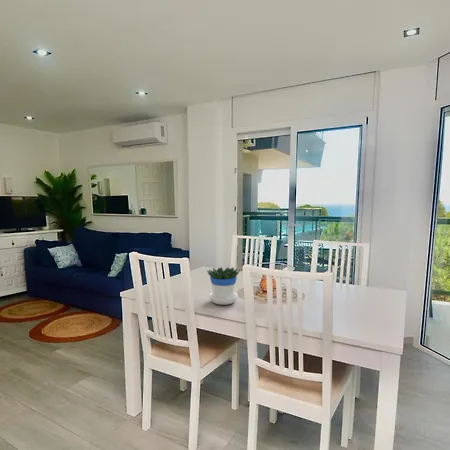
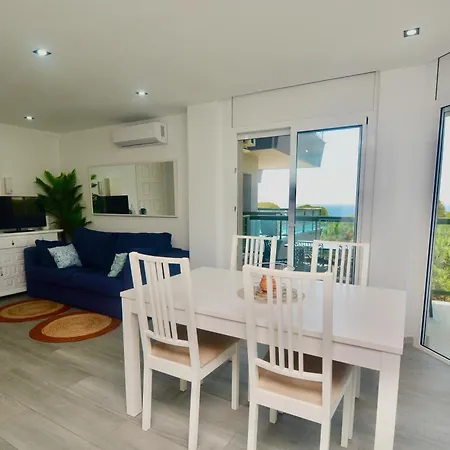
- flowerpot [206,266,241,306]
